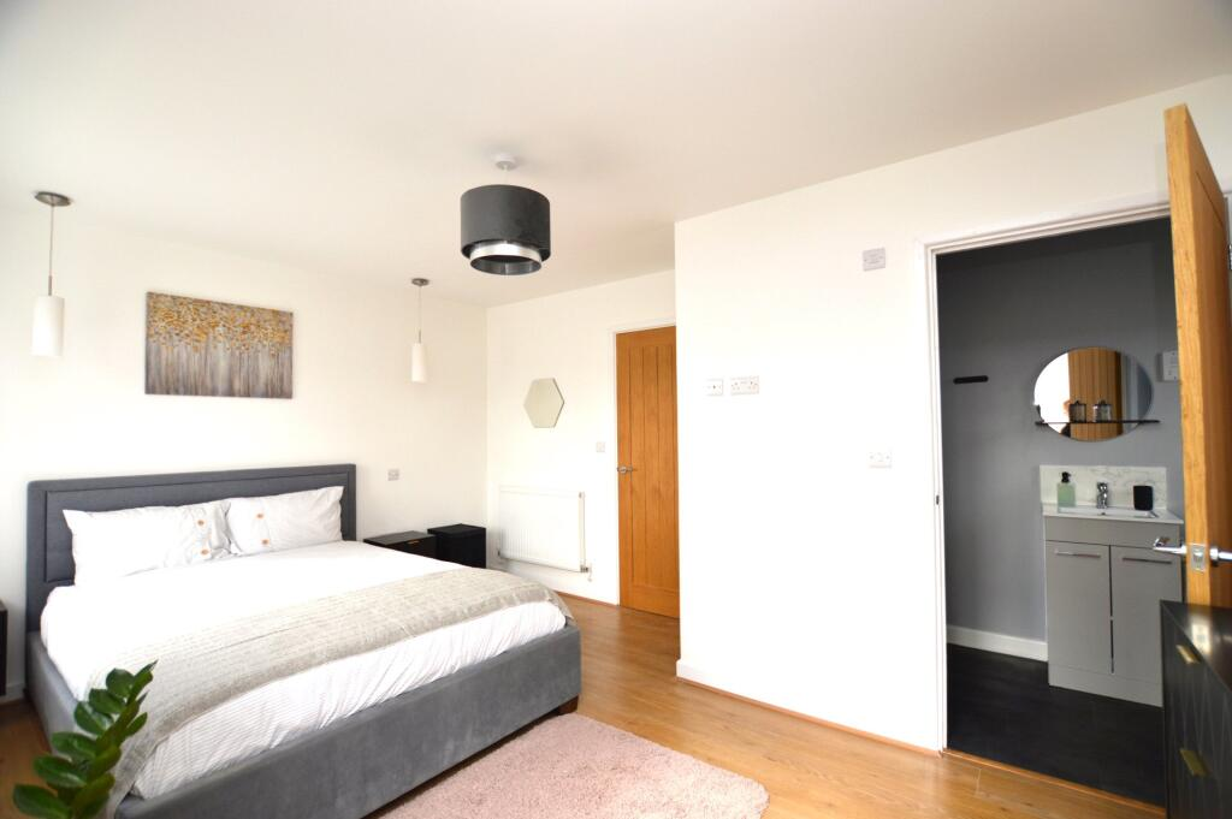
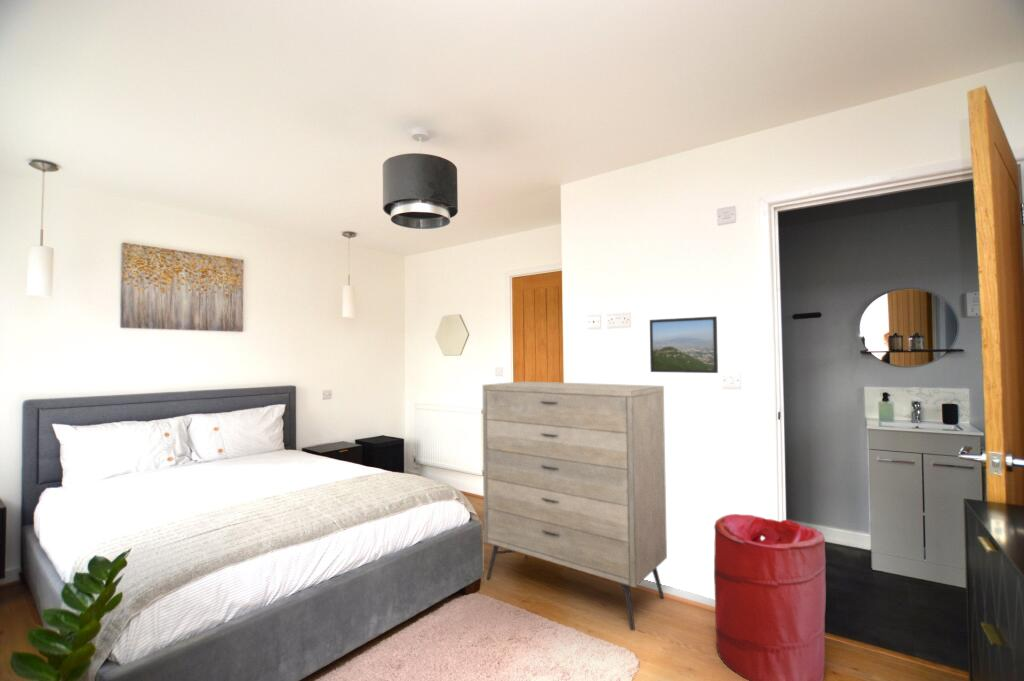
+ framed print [649,315,719,374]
+ dresser [482,380,668,632]
+ laundry hamper [713,513,827,681]
